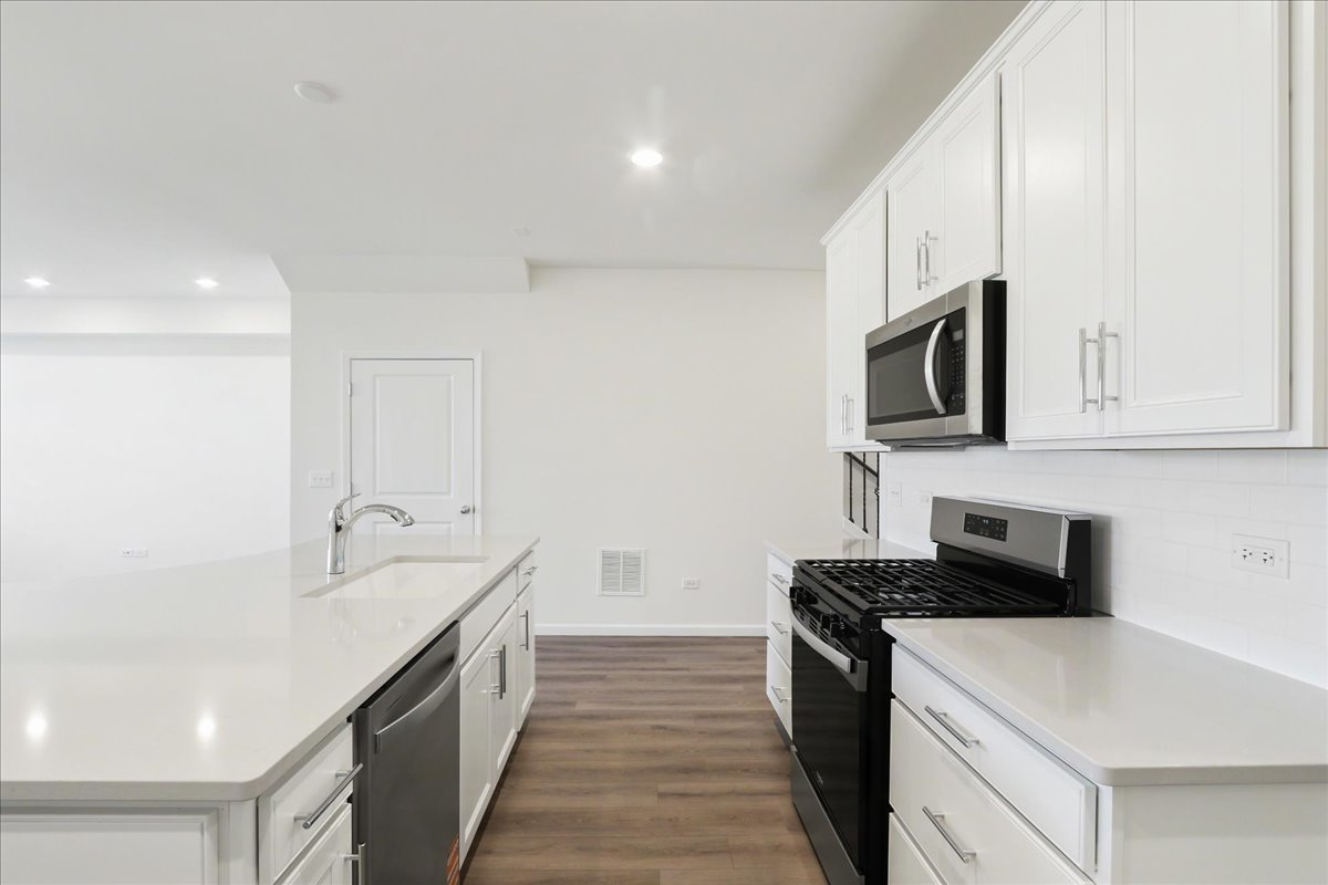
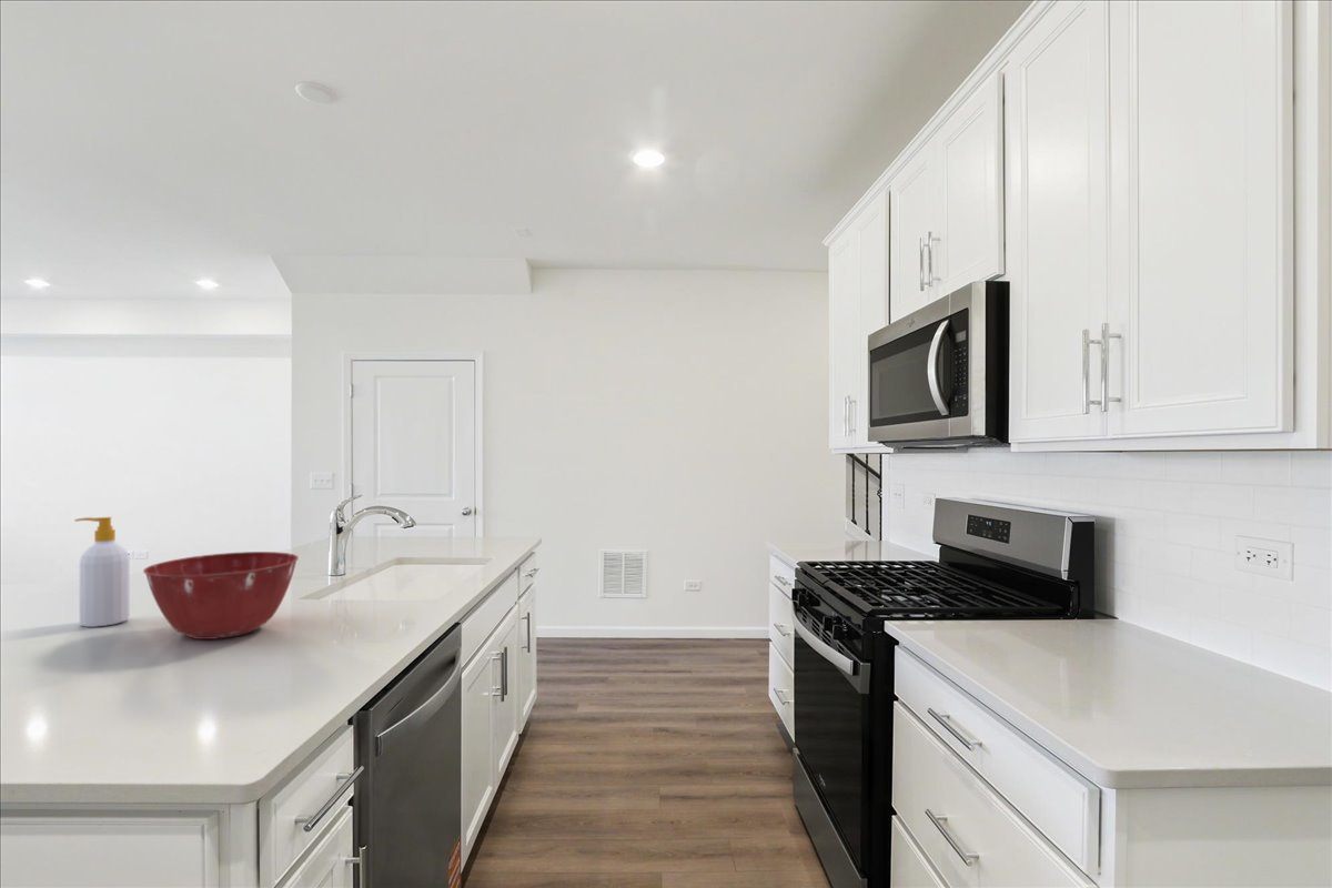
+ mixing bowl [142,551,300,640]
+ soap bottle [74,516,131,628]
